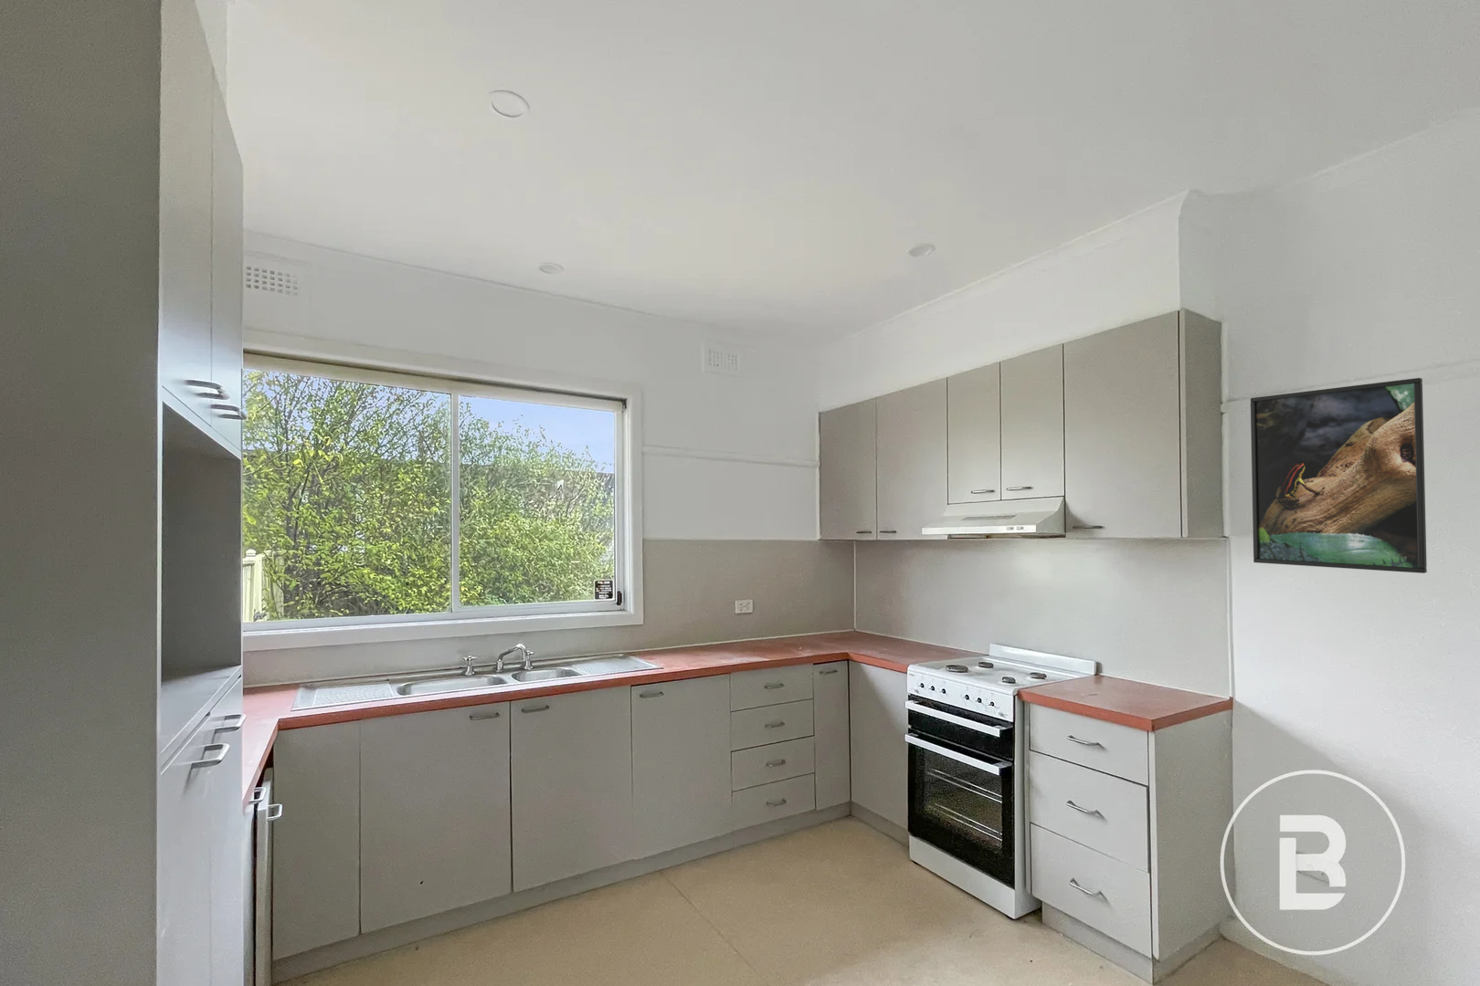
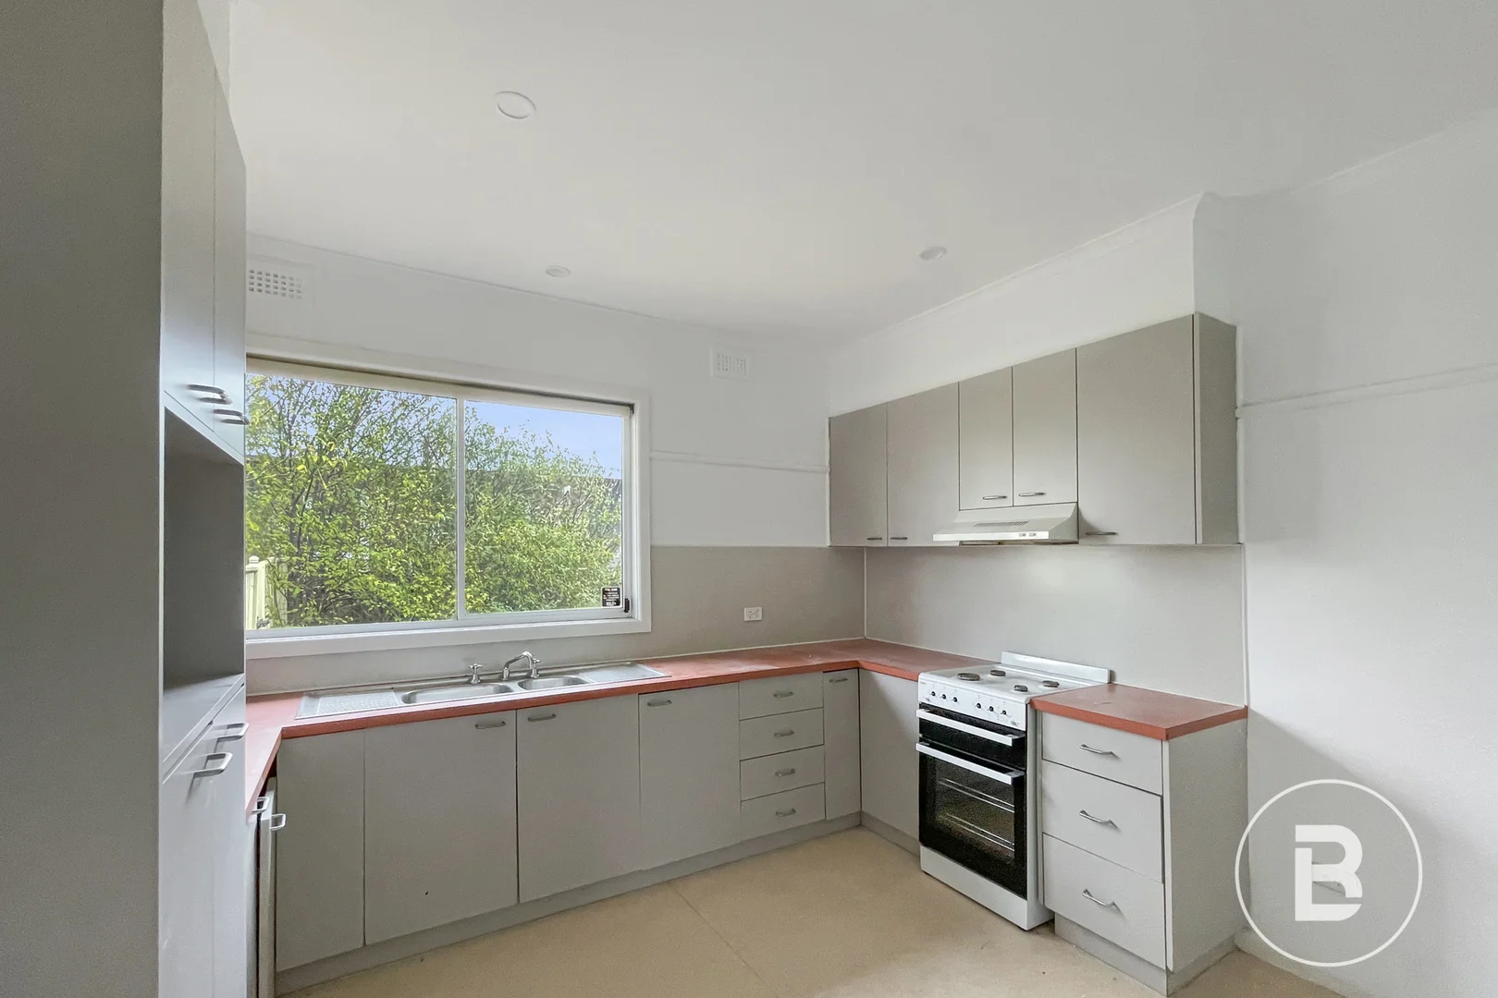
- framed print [1250,377,1428,574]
